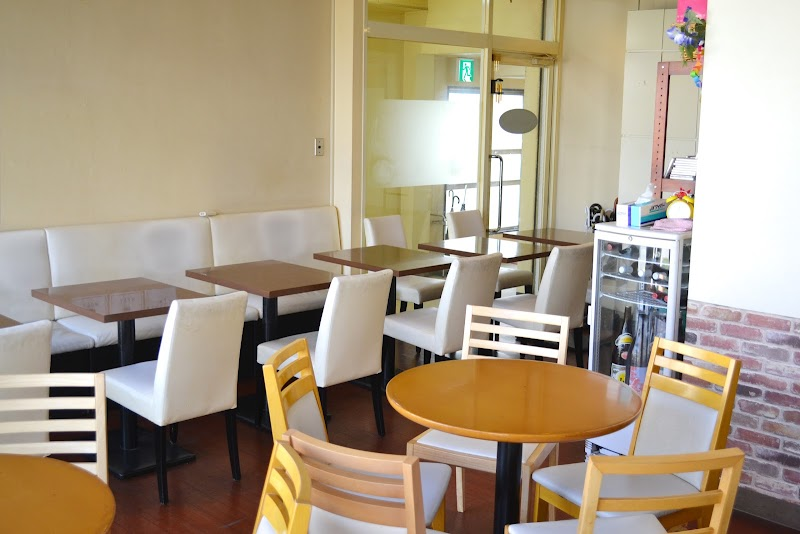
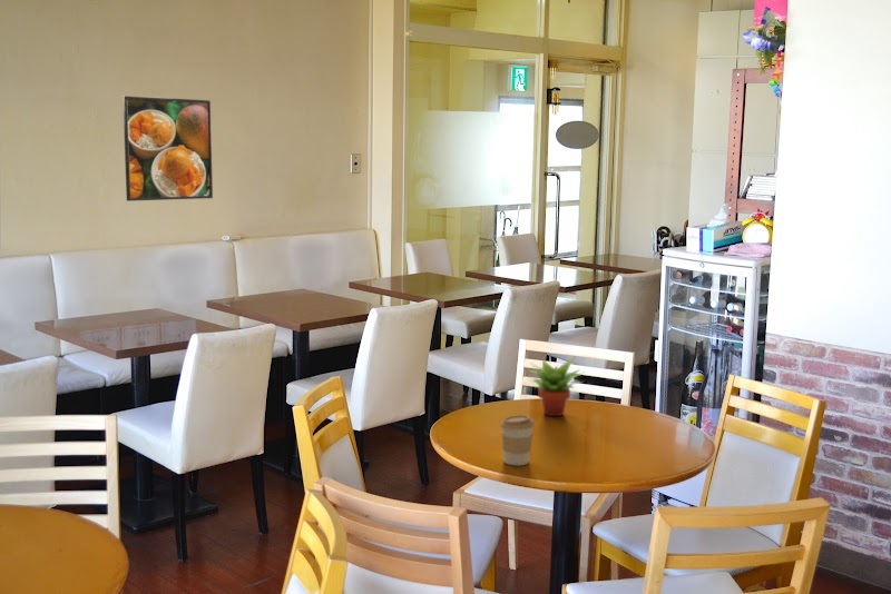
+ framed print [121,95,214,202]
+ succulent plant [525,356,586,417]
+ coffee cup [499,414,535,467]
